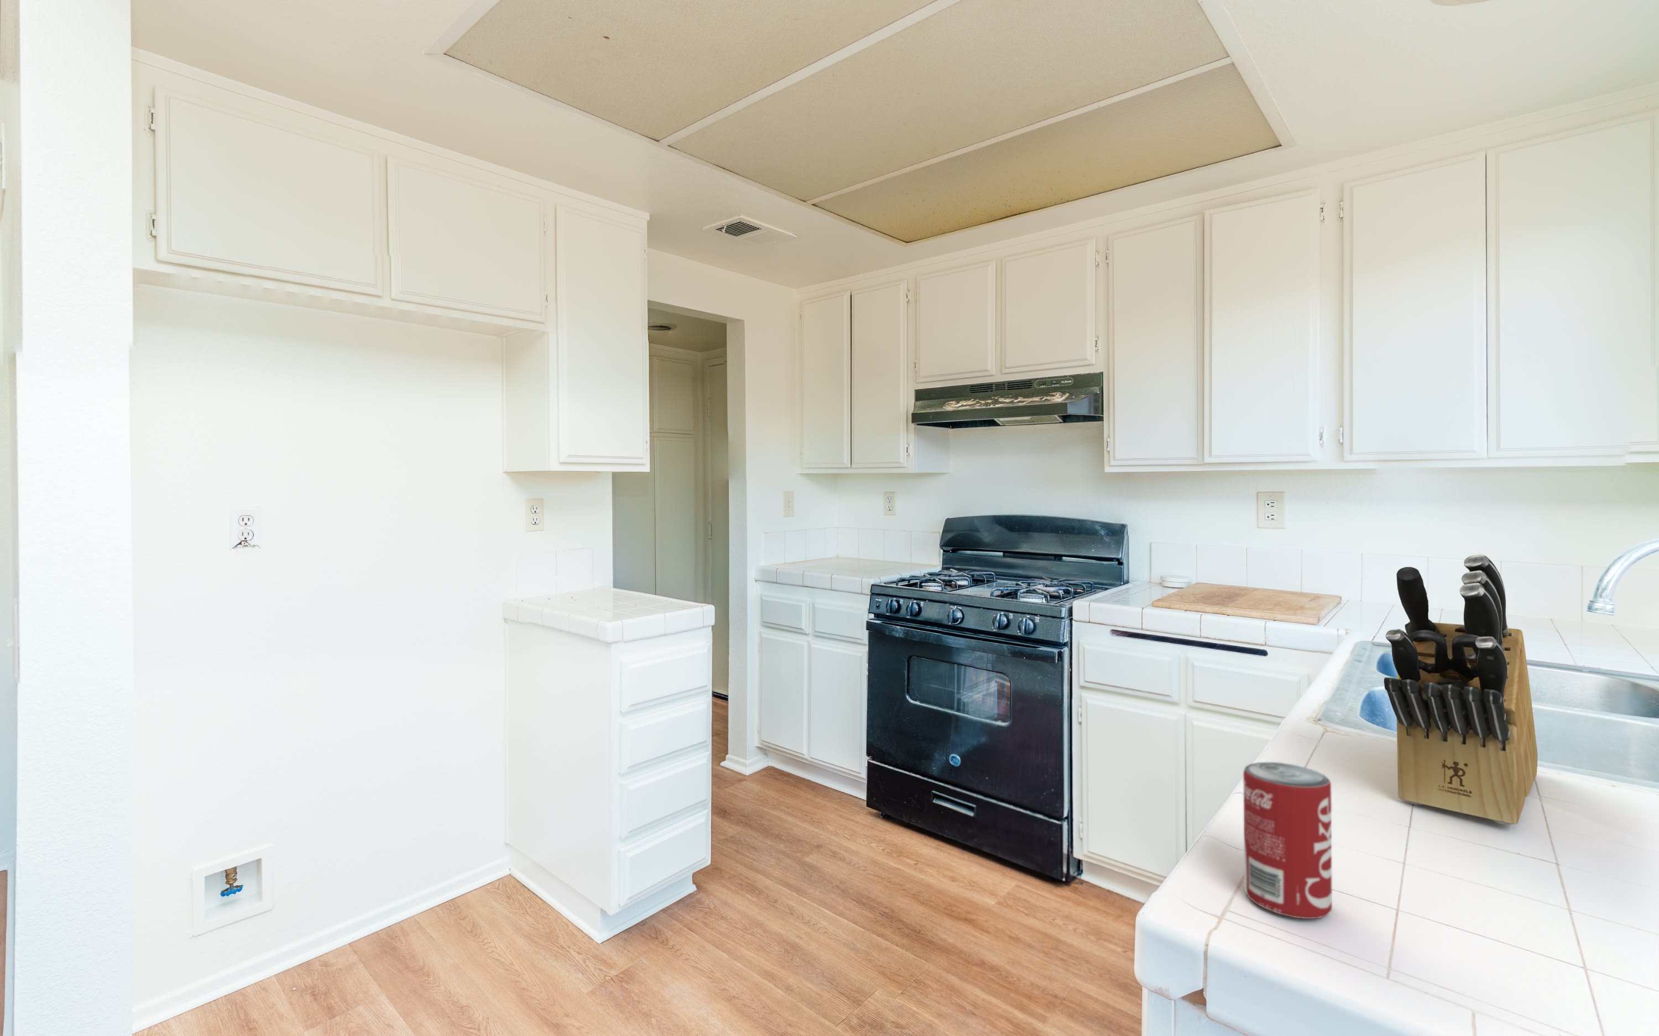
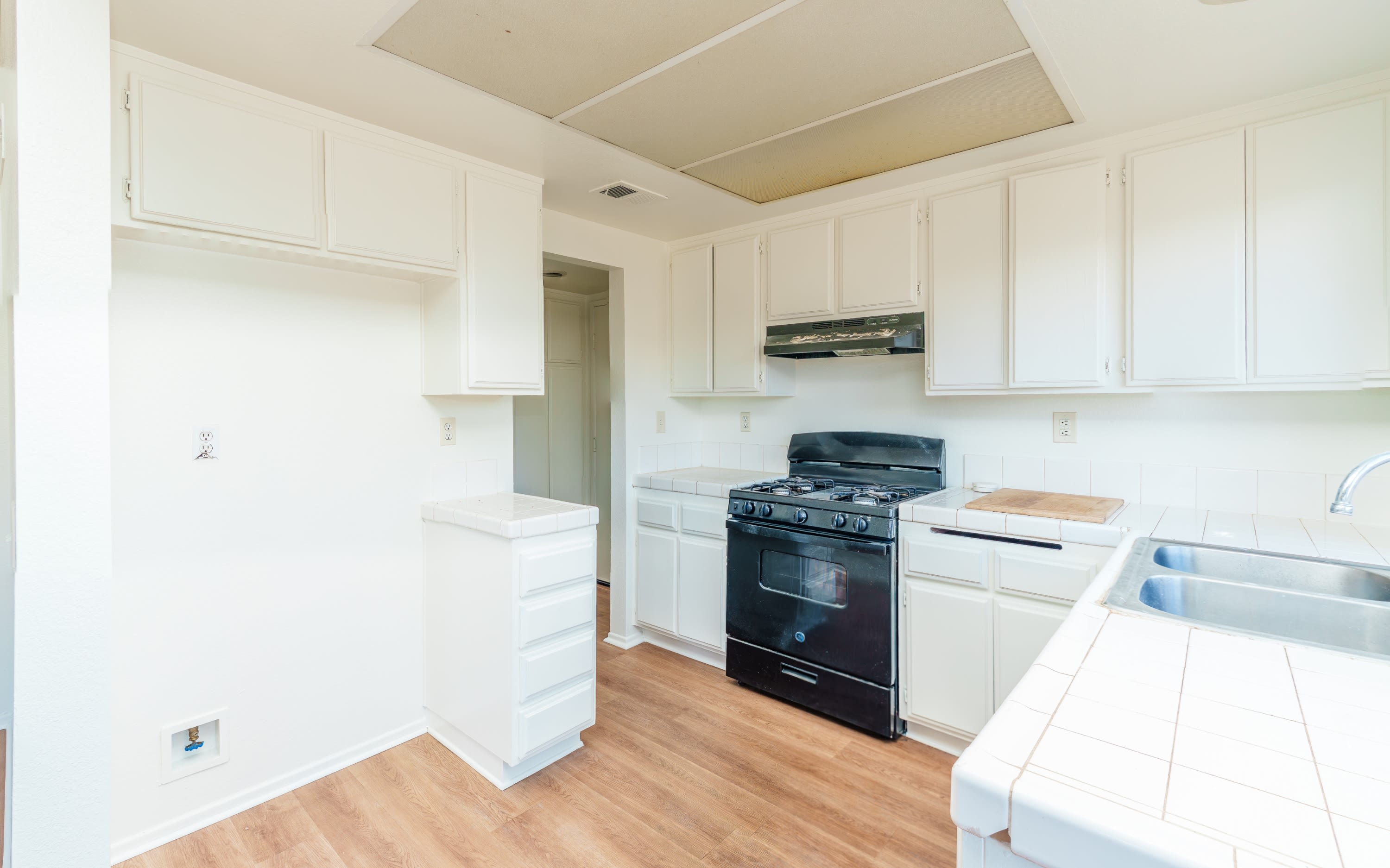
- beverage can [1242,761,1333,919]
- knife block [1383,554,1538,826]
